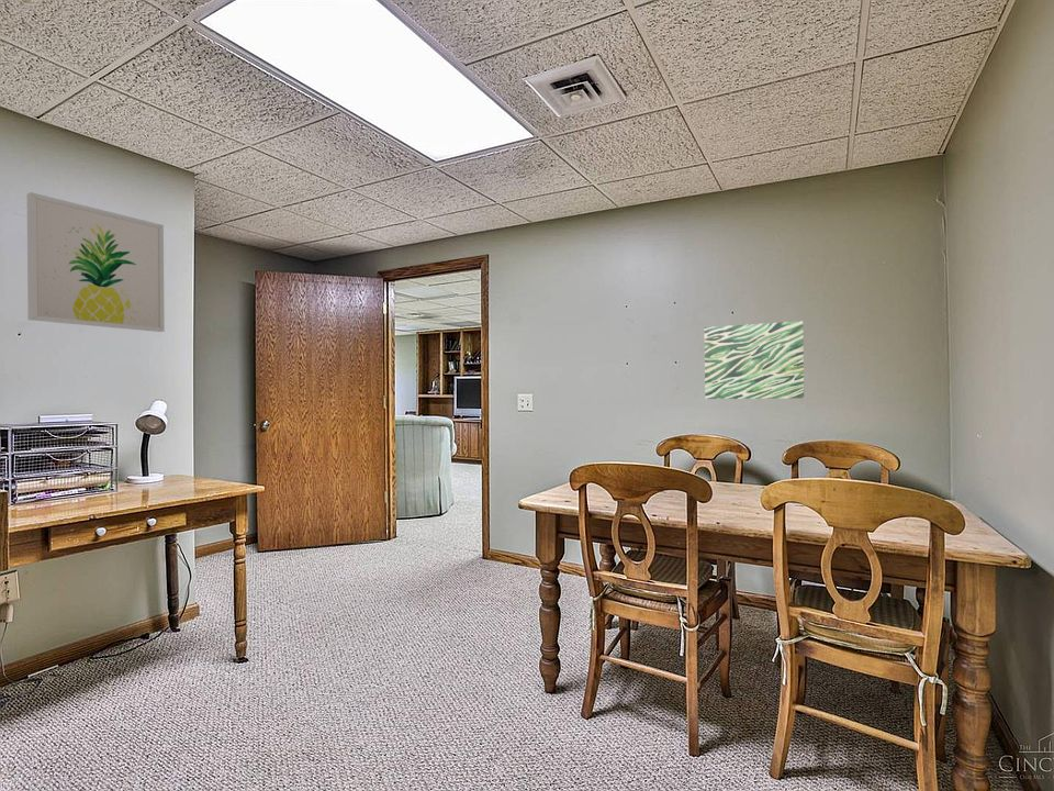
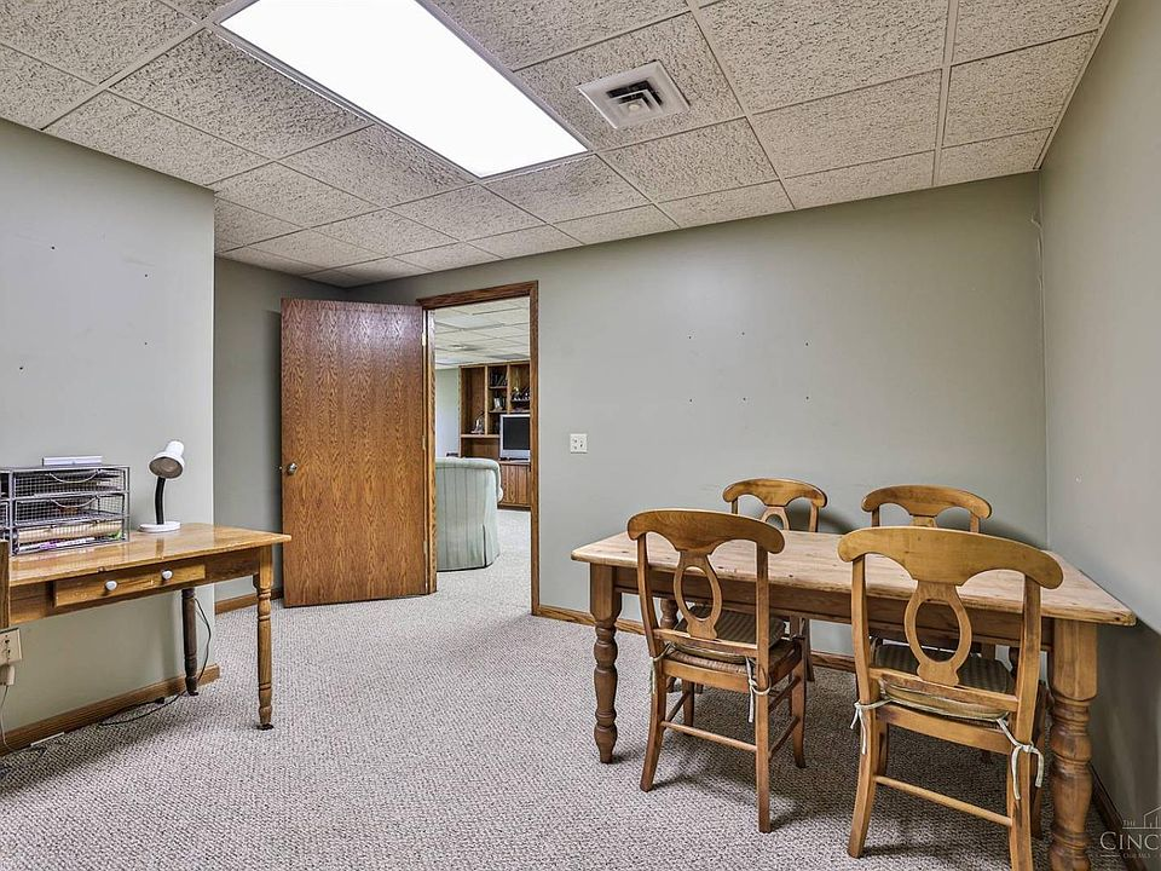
- wall art [704,320,805,400]
- wall art [26,191,166,333]
